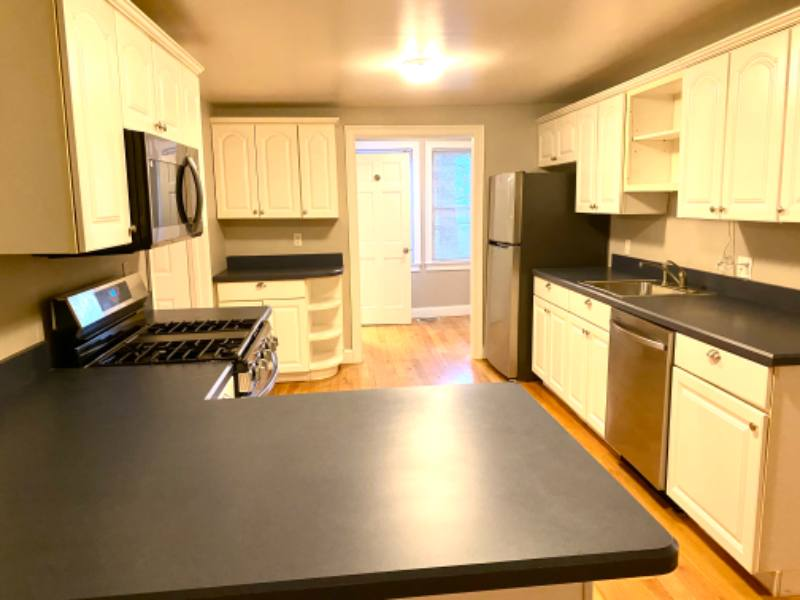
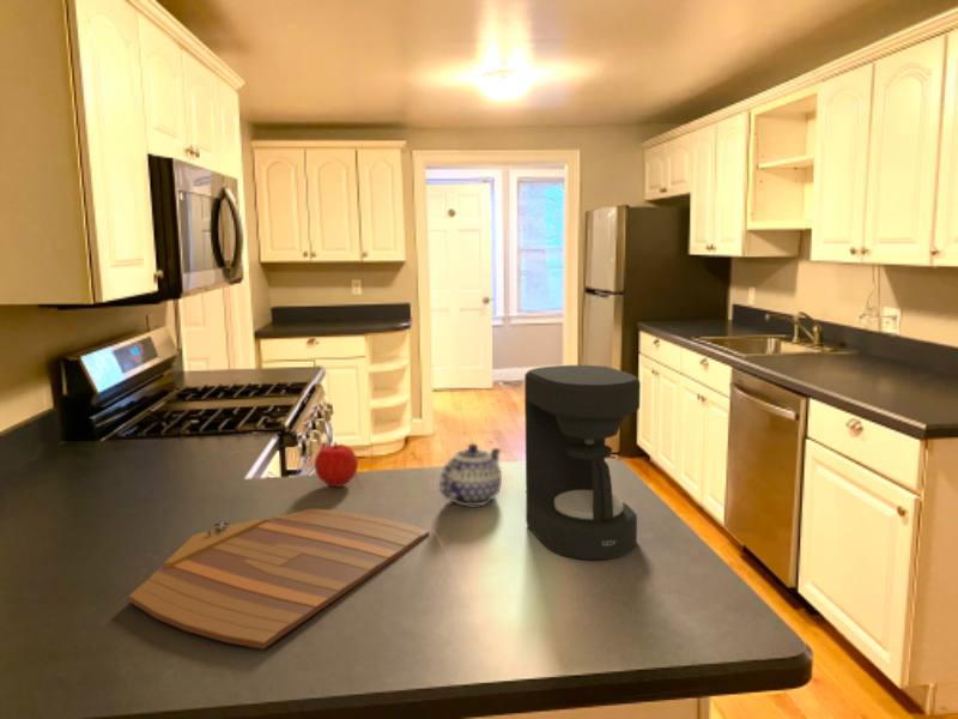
+ teapot [438,442,503,507]
+ cutting board [127,507,430,651]
+ coffee maker [523,364,642,561]
+ fruit [314,441,359,488]
